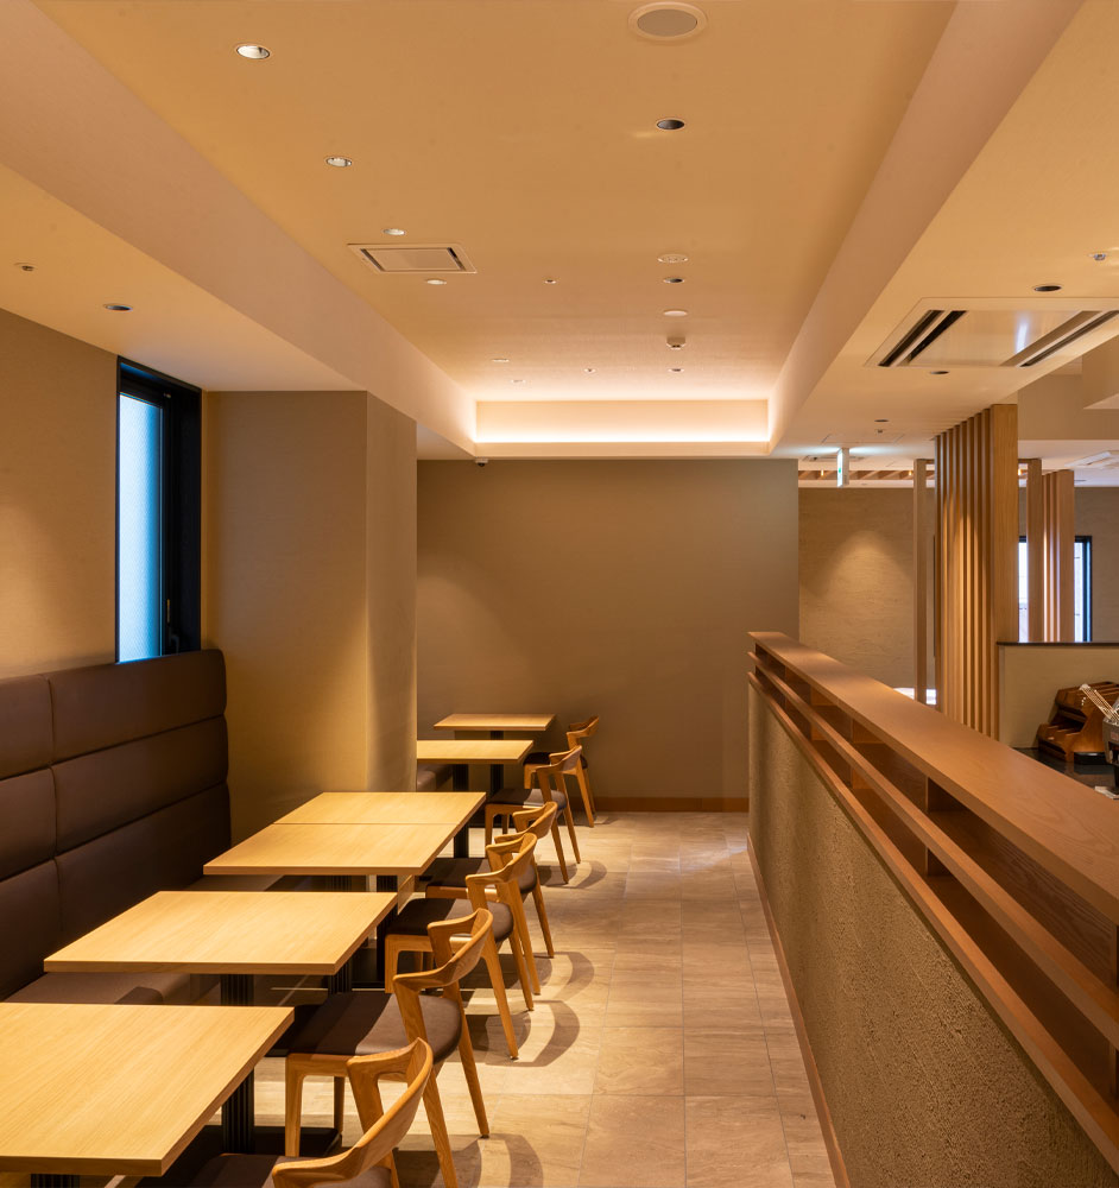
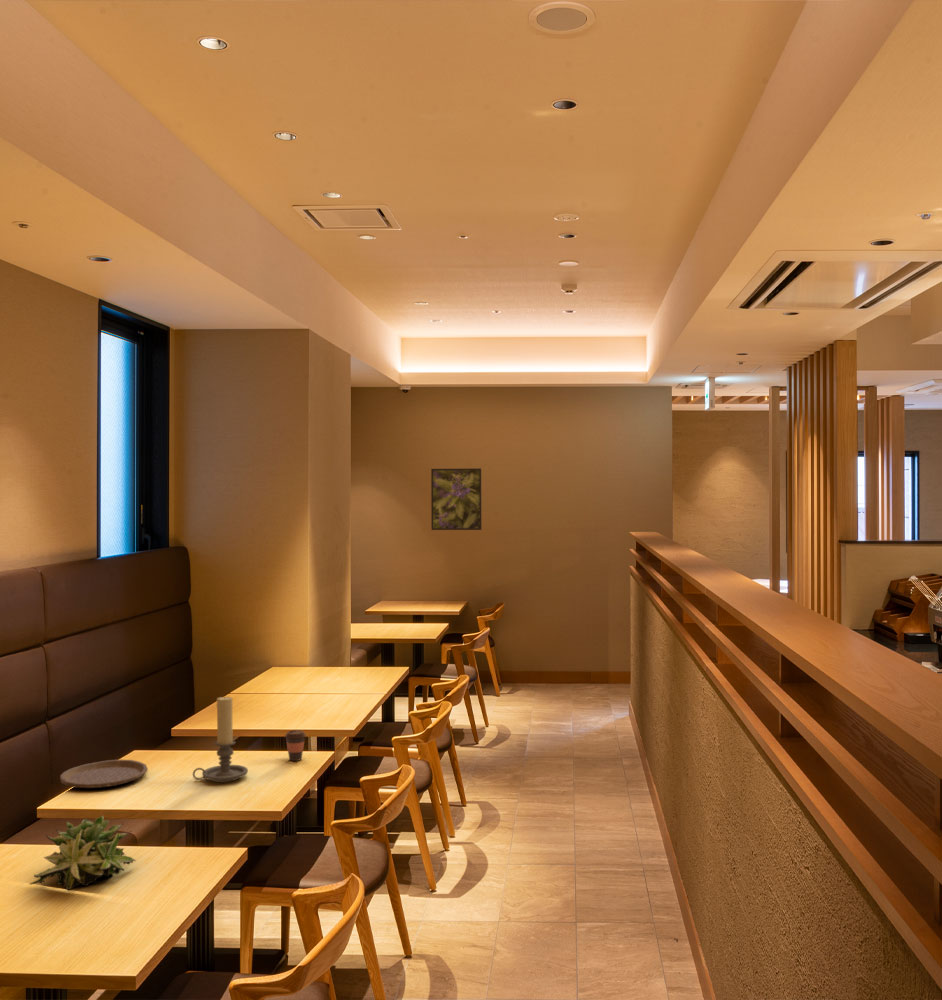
+ succulent plant [28,815,137,892]
+ coffee cup [284,729,307,762]
+ plate [59,759,149,789]
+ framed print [430,467,483,531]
+ candle holder [192,695,249,783]
